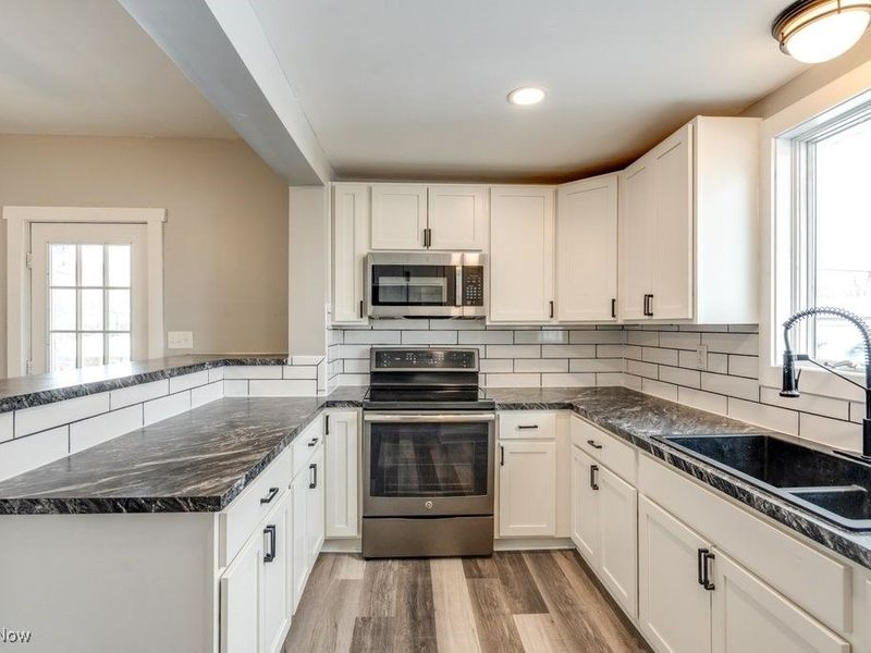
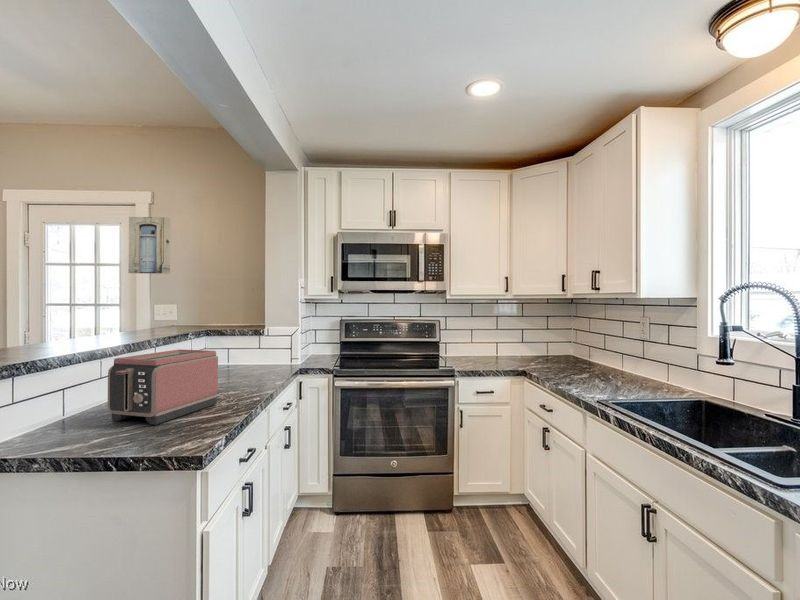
+ wall art [127,216,171,275]
+ toaster [107,348,219,426]
